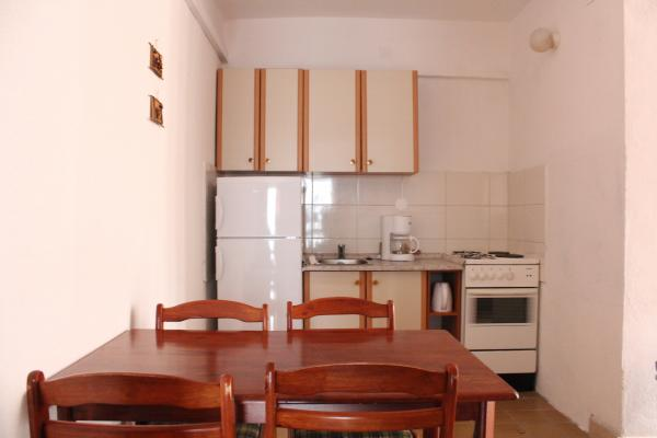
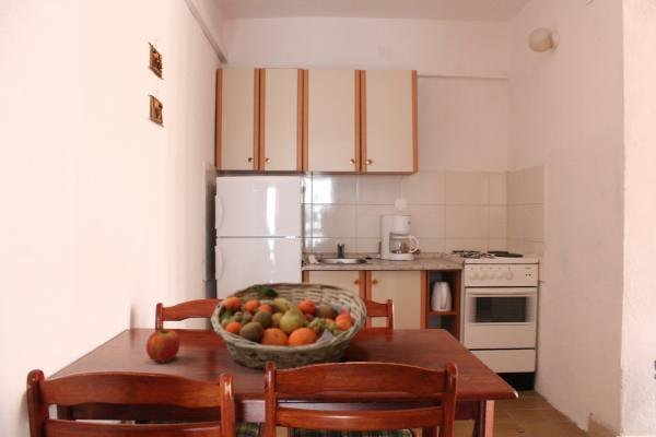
+ apple [145,326,180,363]
+ fruit basket [210,281,368,371]
